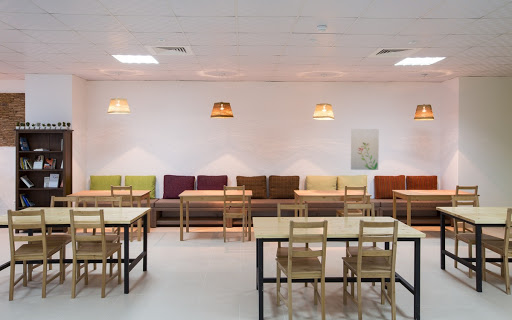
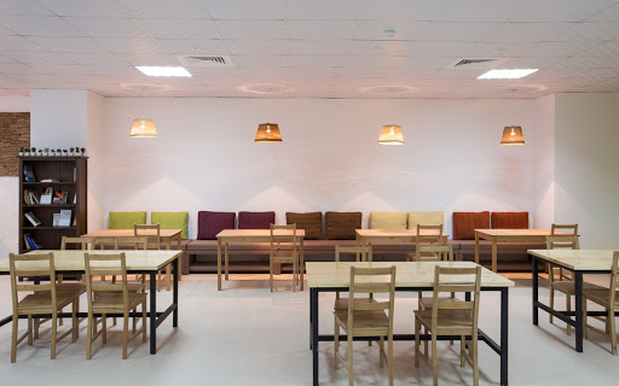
- wall art [350,128,380,171]
